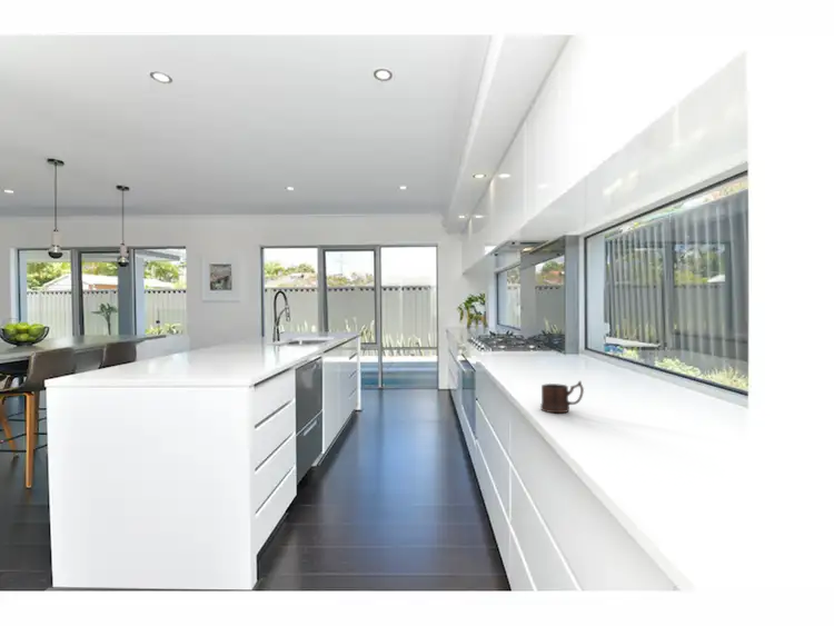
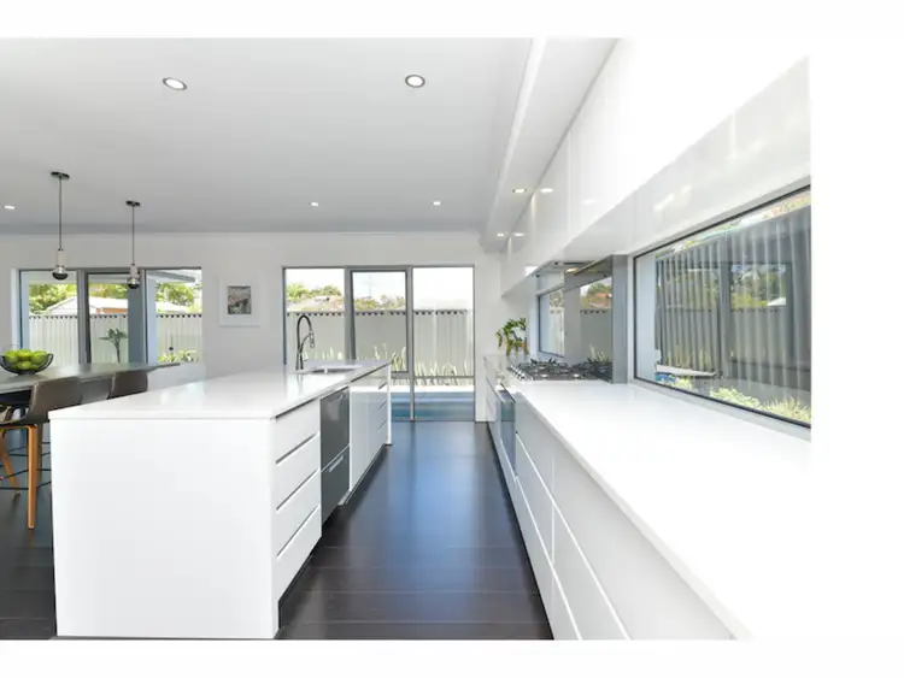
- mug [539,380,585,414]
